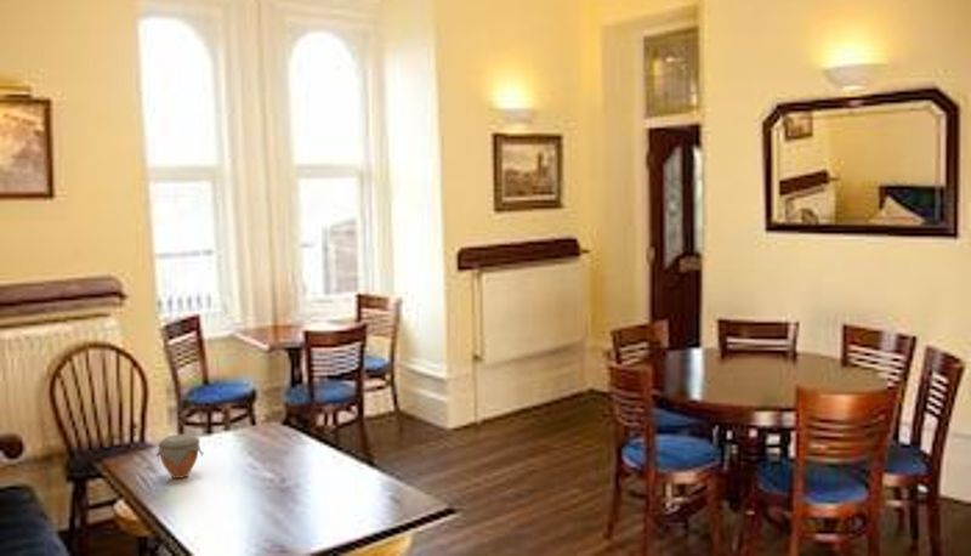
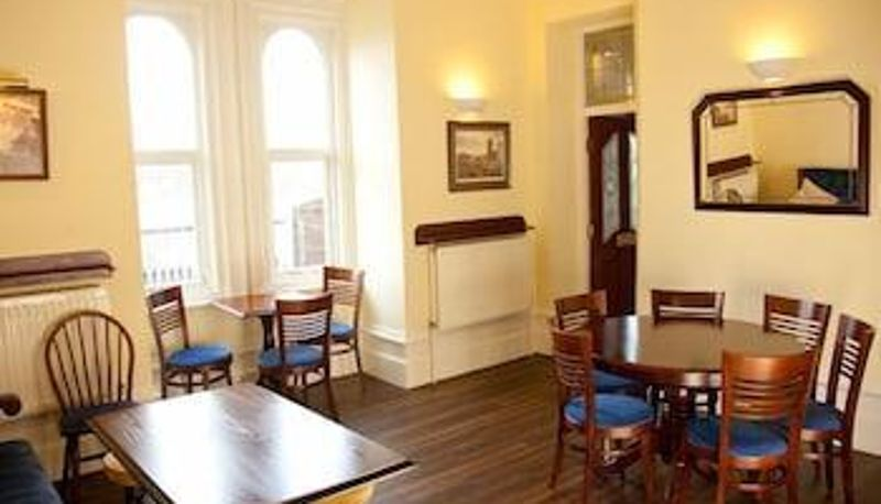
- jar [155,432,204,480]
